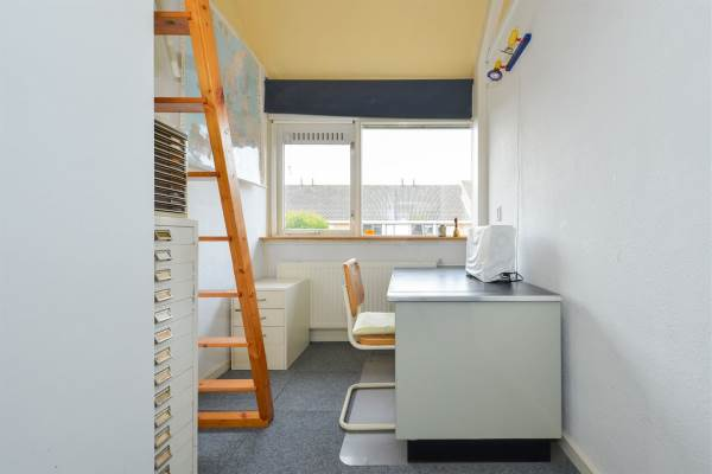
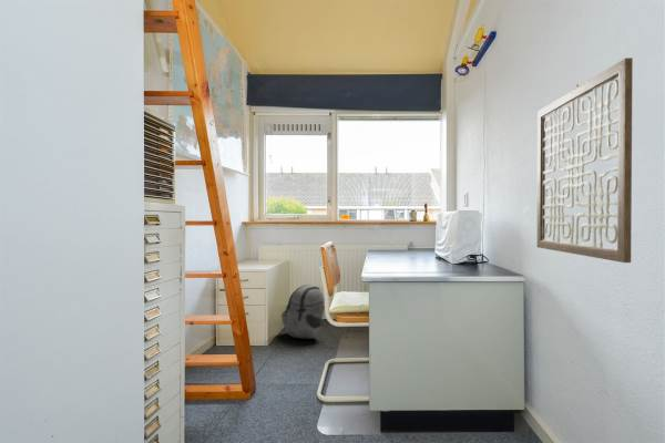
+ wall art [536,56,634,264]
+ backpack [280,284,326,340]
